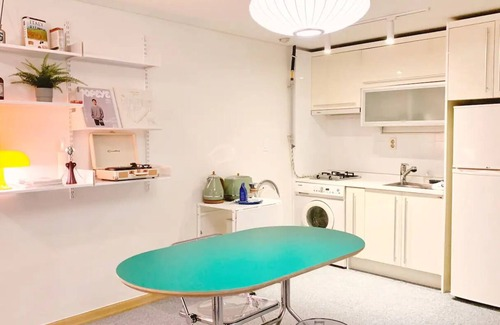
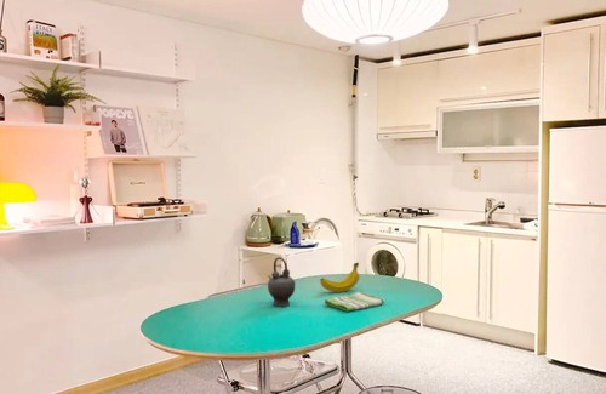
+ fruit [319,262,360,293]
+ dish towel [324,290,385,313]
+ teapot [267,256,296,307]
